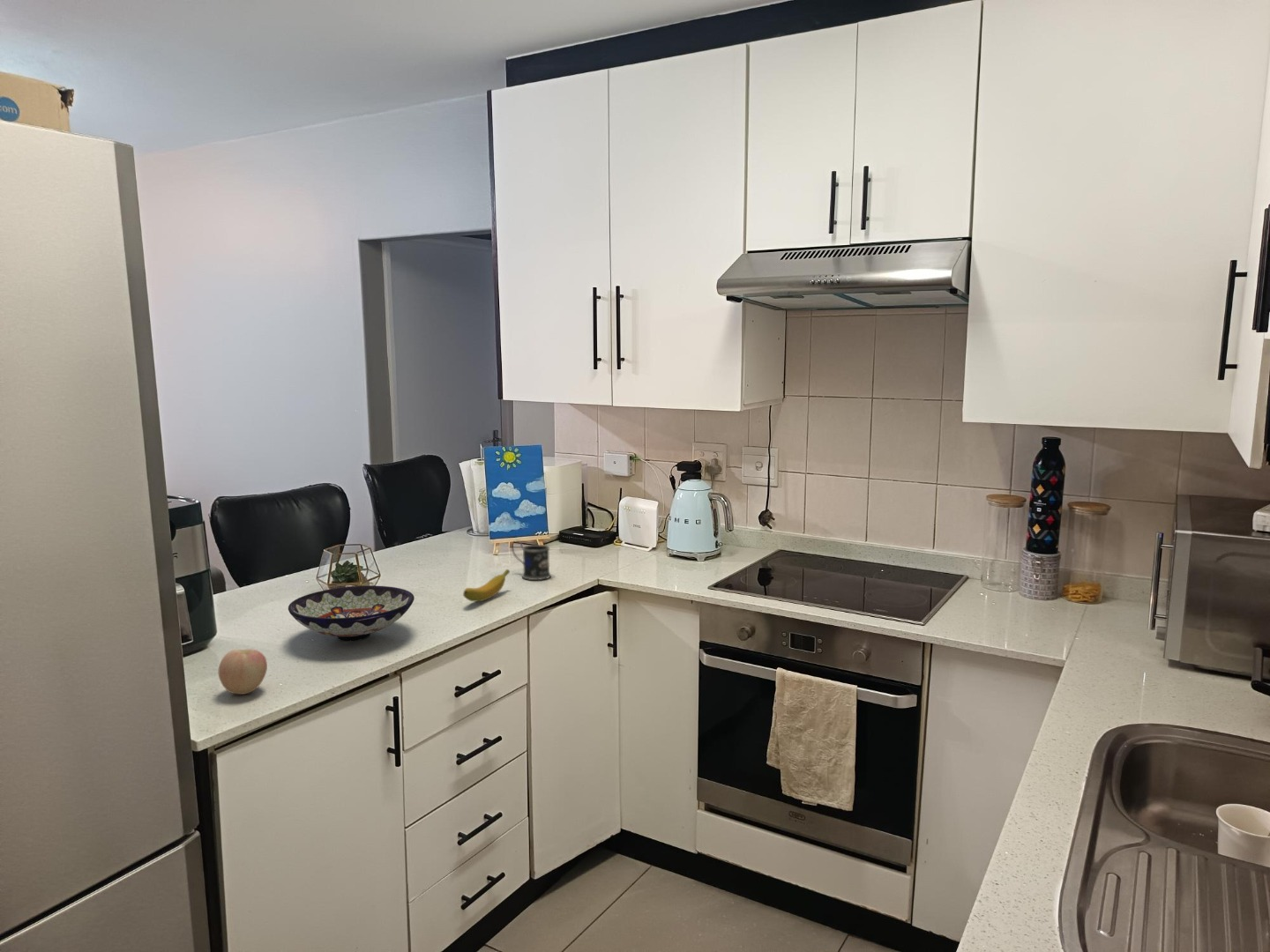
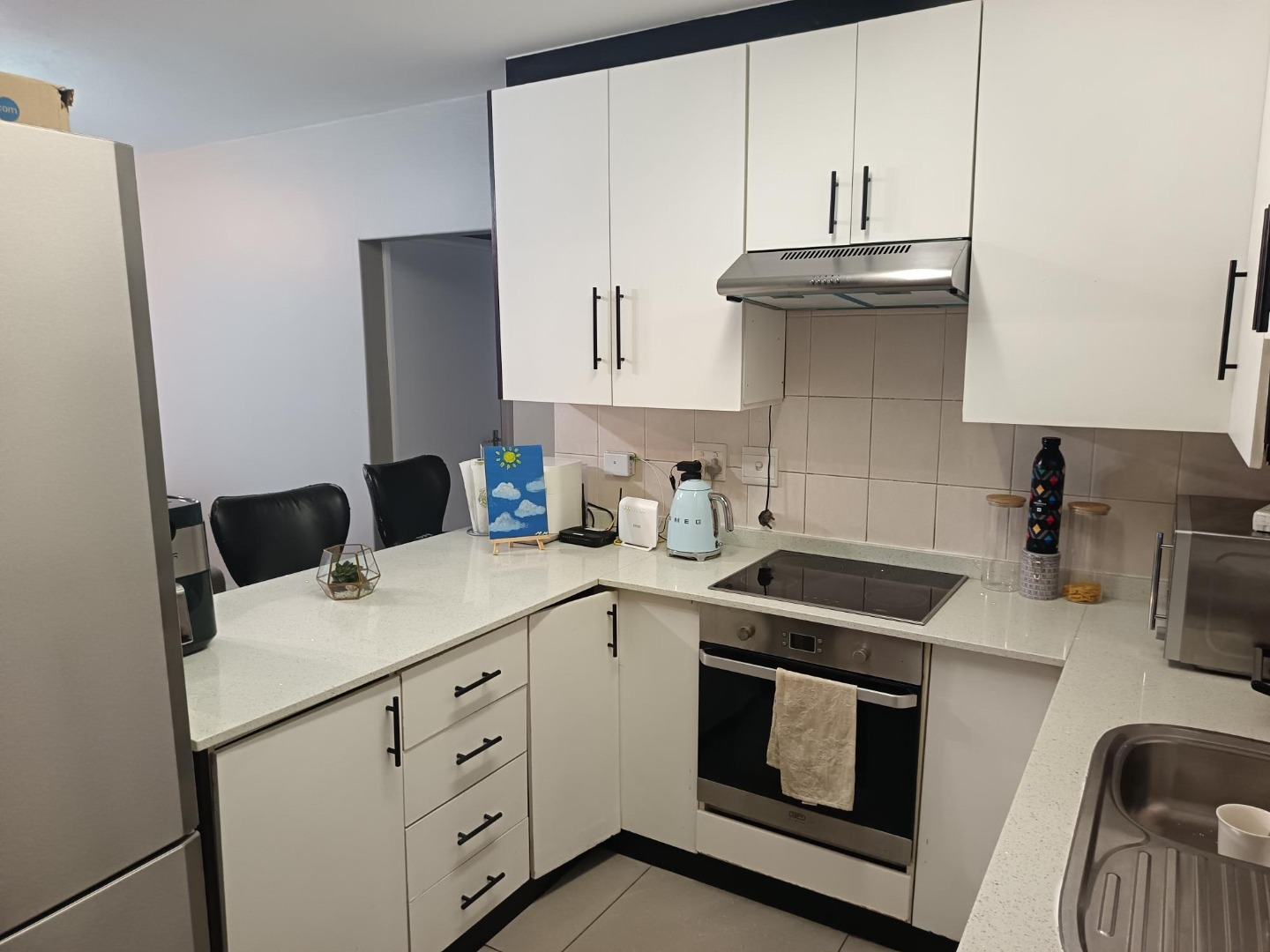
- banana [462,569,511,602]
- bowl [288,584,415,643]
- apple [218,648,268,695]
- mug [511,539,552,581]
